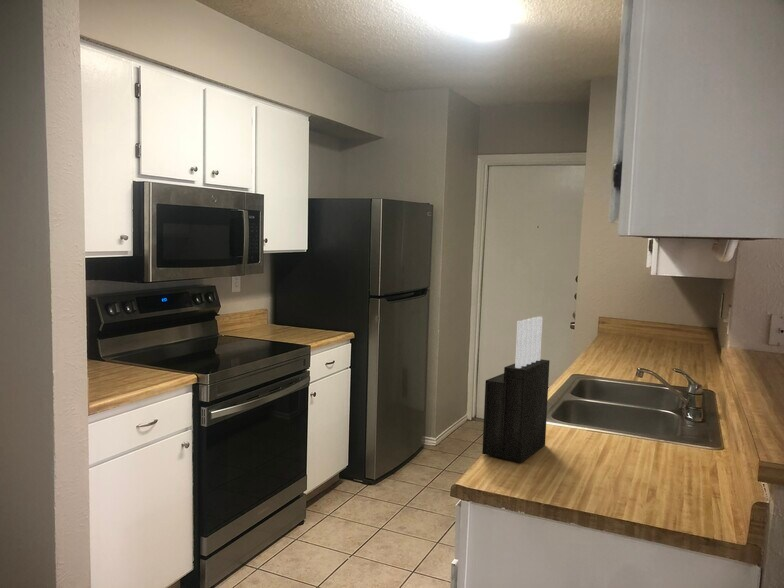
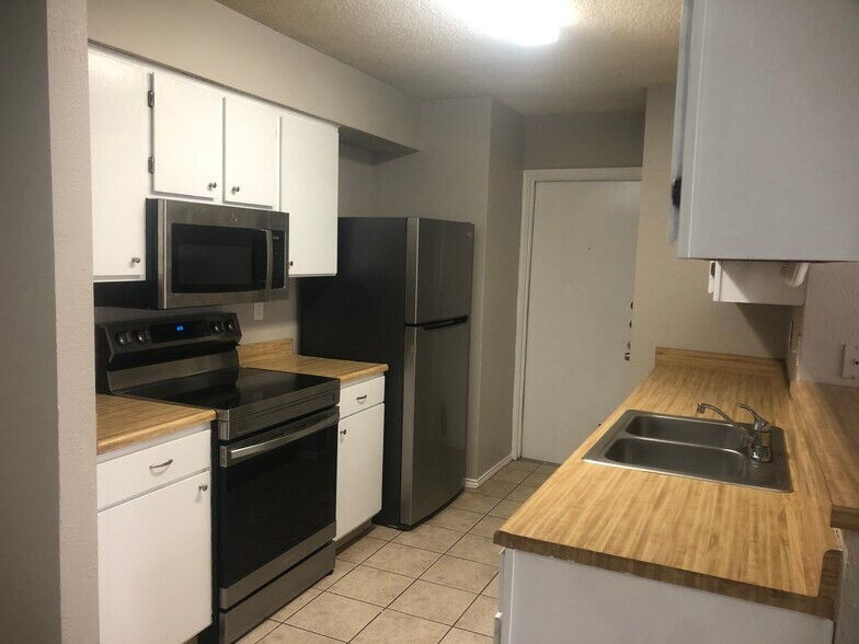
- knife block [481,316,550,463]
